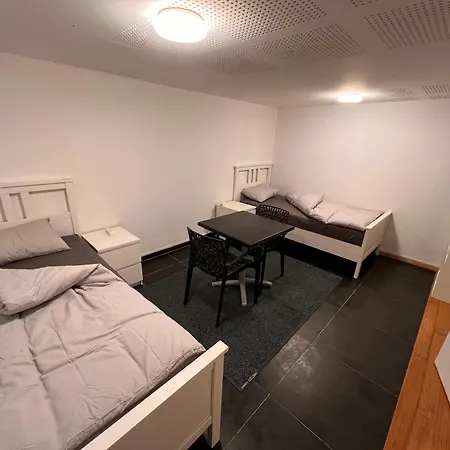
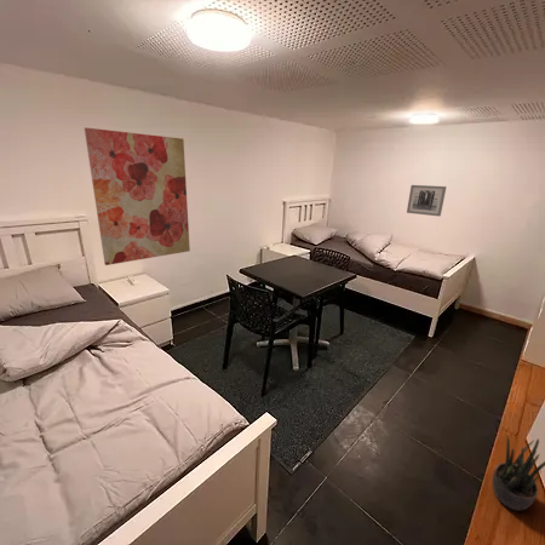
+ wall art [84,127,191,266]
+ potted plant [492,436,545,512]
+ wall art [406,184,447,218]
